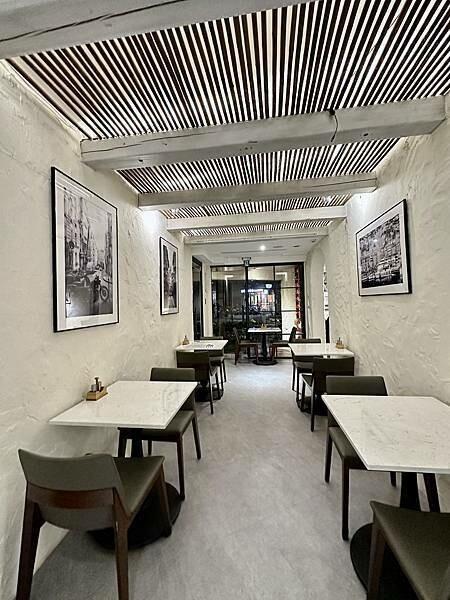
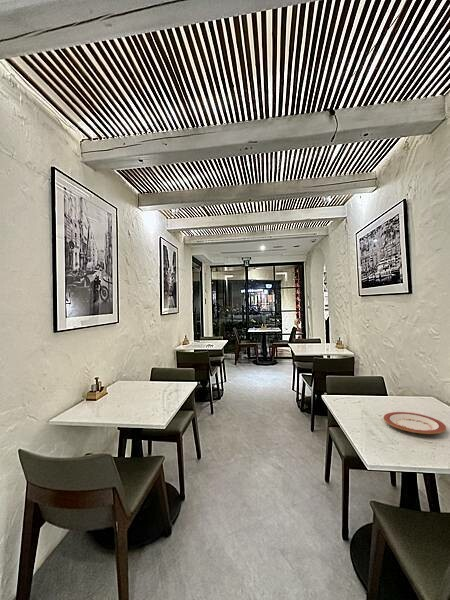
+ plate [382,411,447,435]
